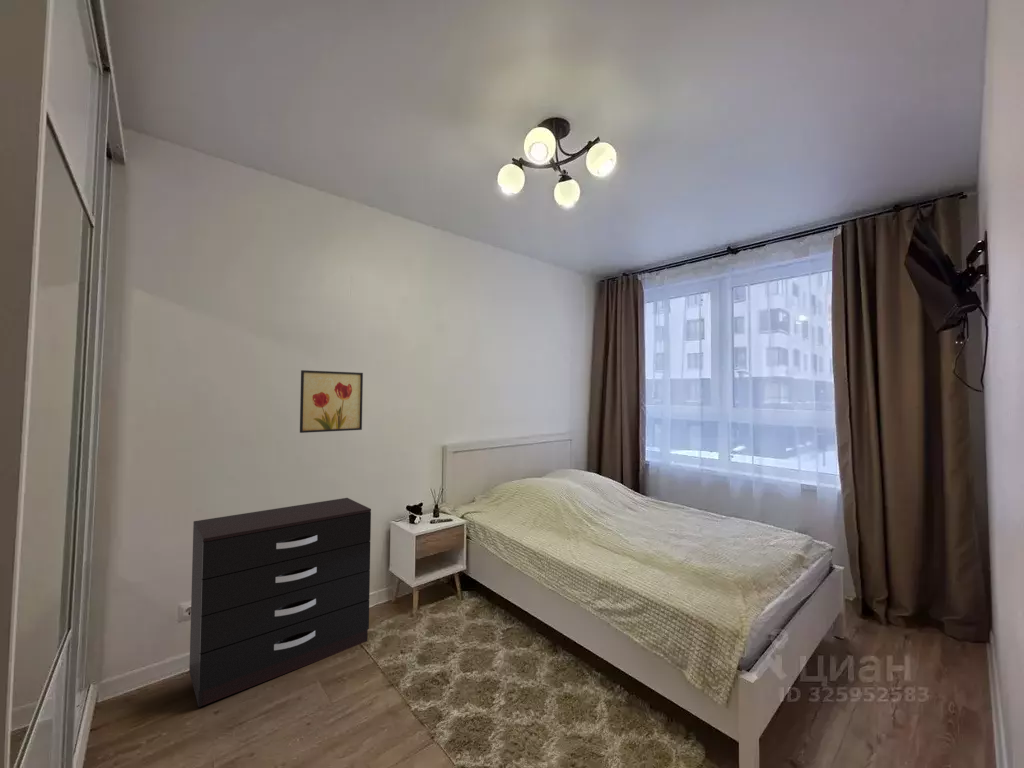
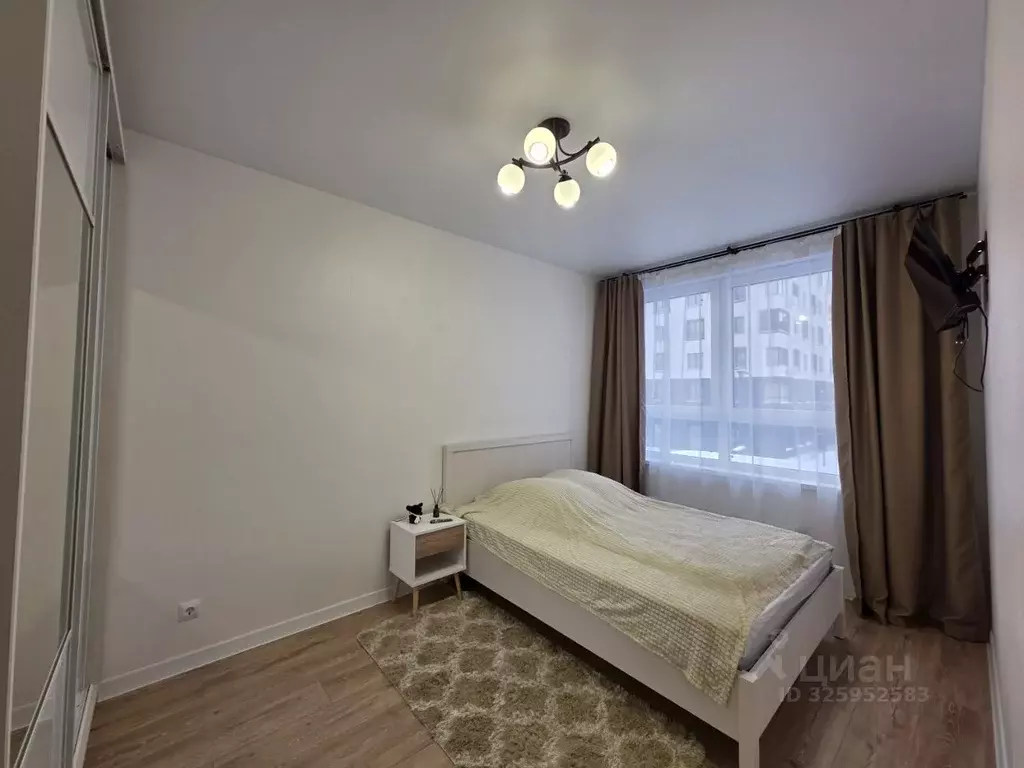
- wall art [299,369,364,434]
- dresser [188,497,372,708]
